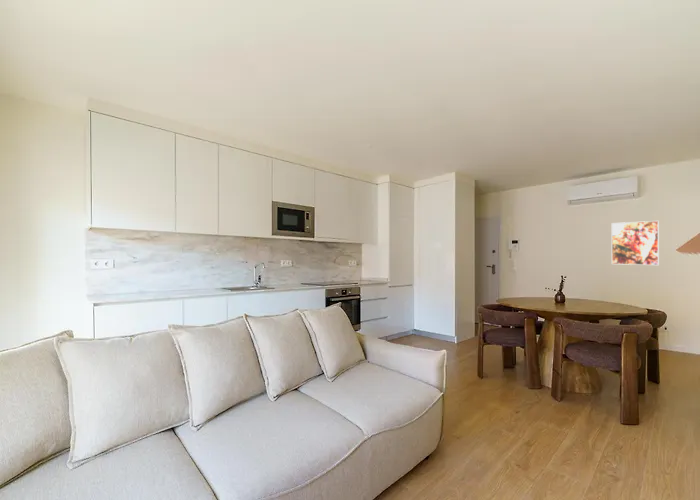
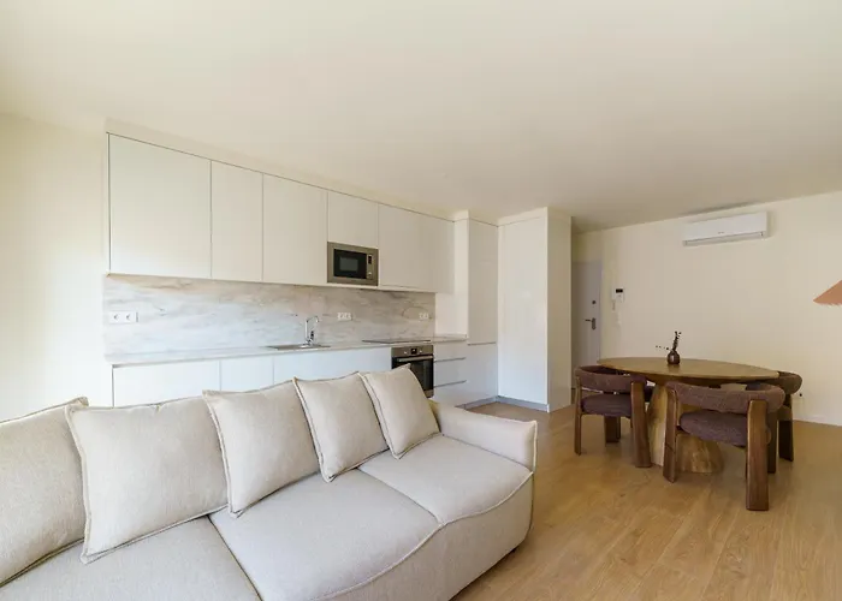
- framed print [611,220,660,266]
